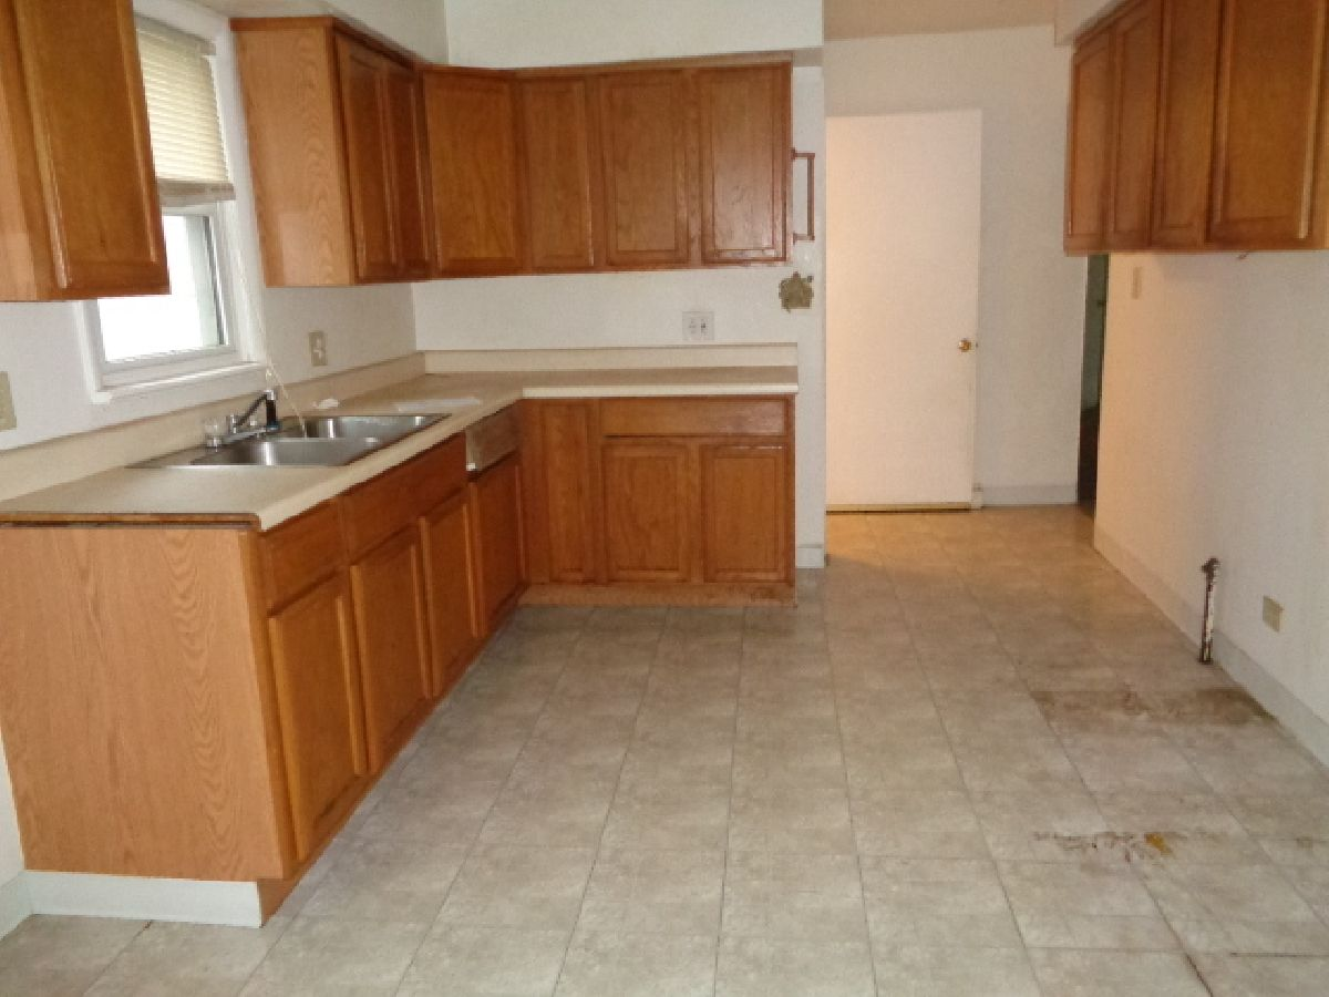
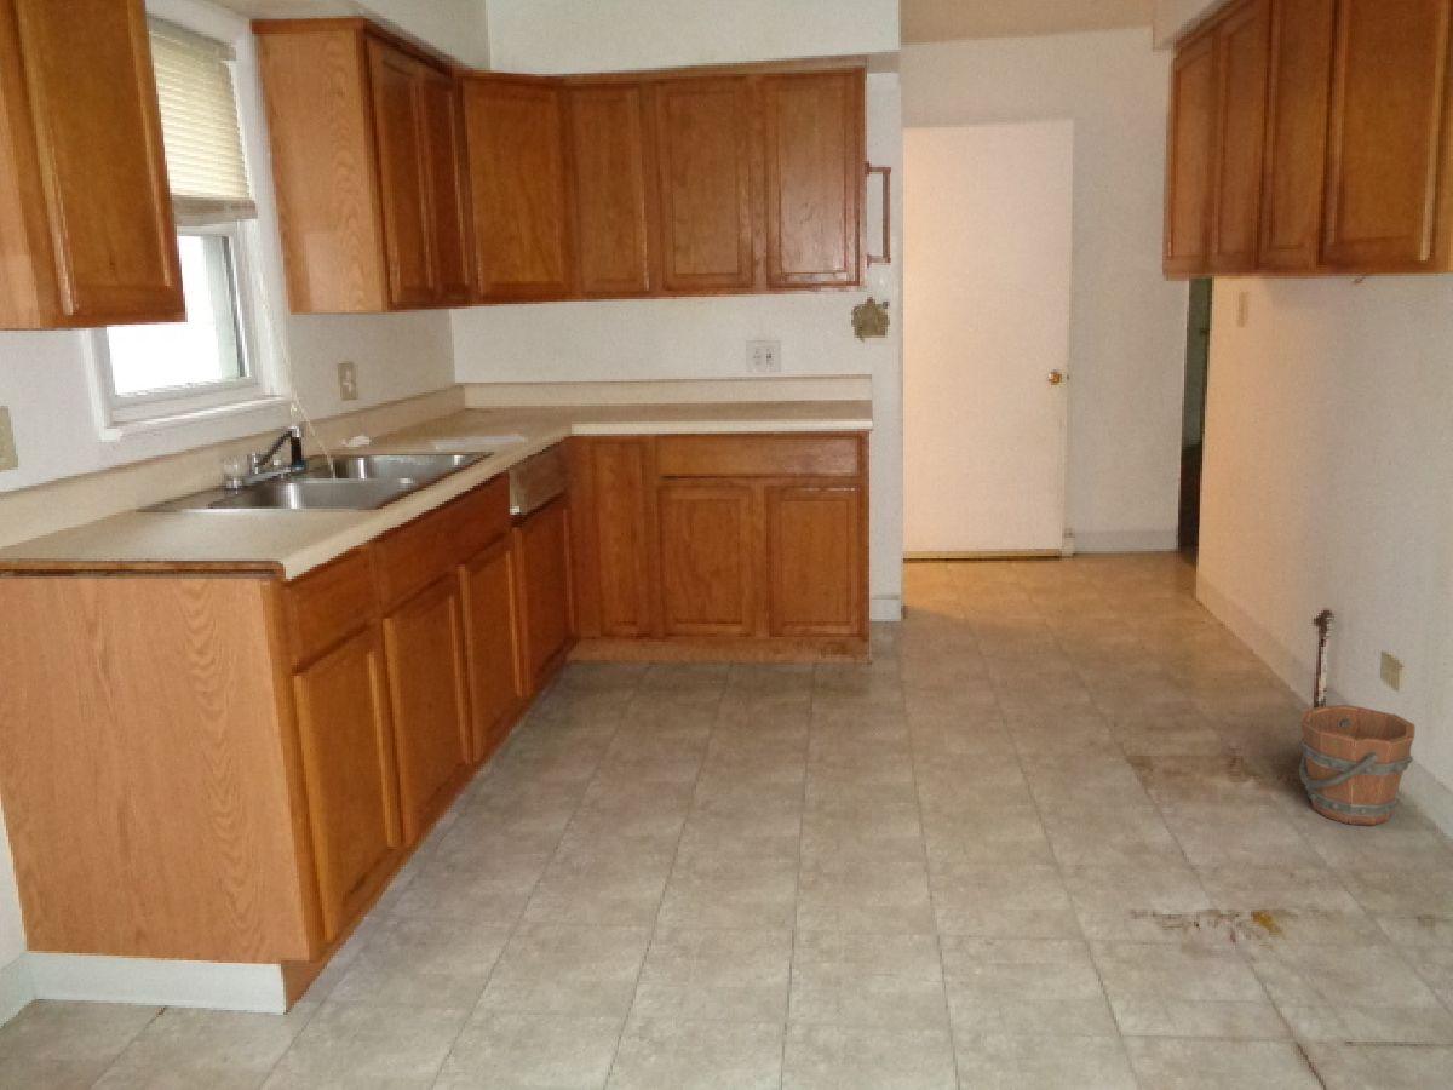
+ bucket [1298,704,1417,826]
